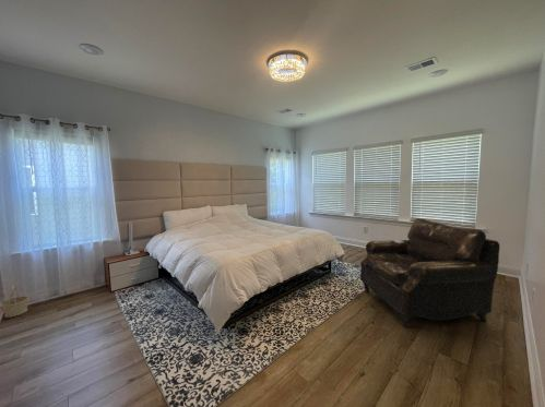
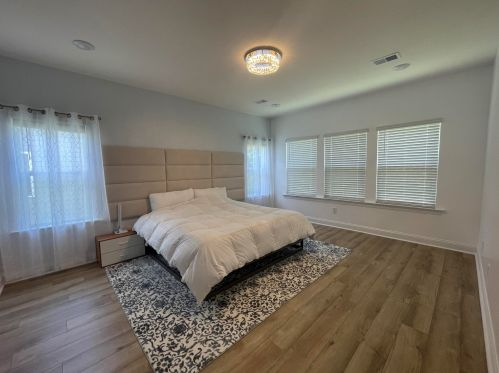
- basket [0,284,31,319]
- leather [359,217,500,328]
